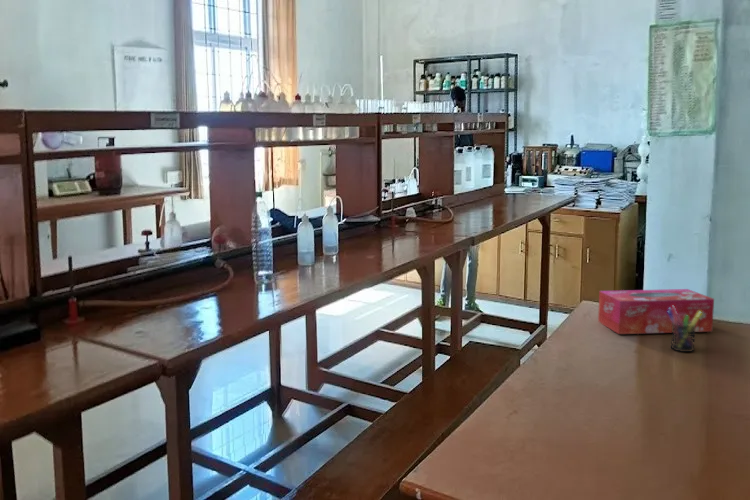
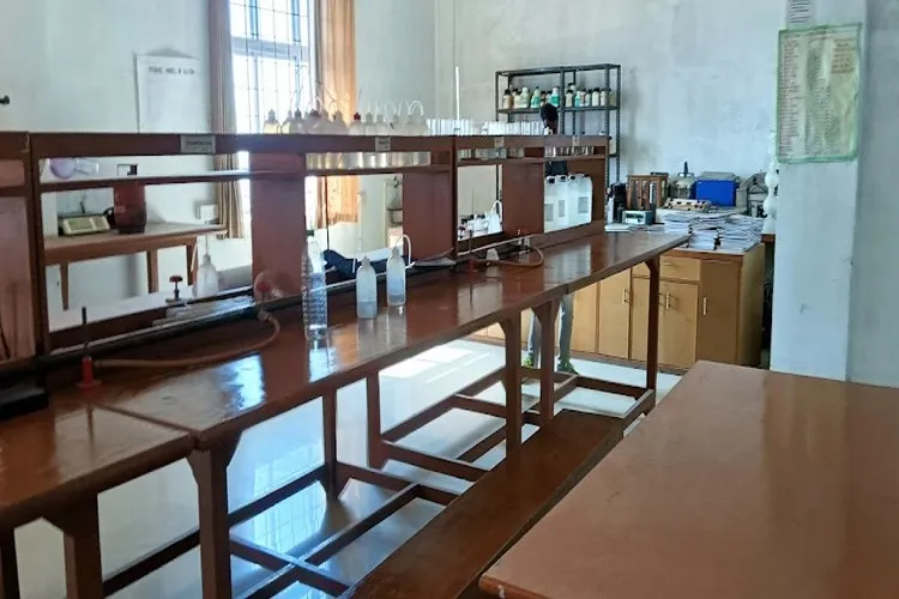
- tissue box [597,288,715,335]
- pen holder [667,305,702,353]
